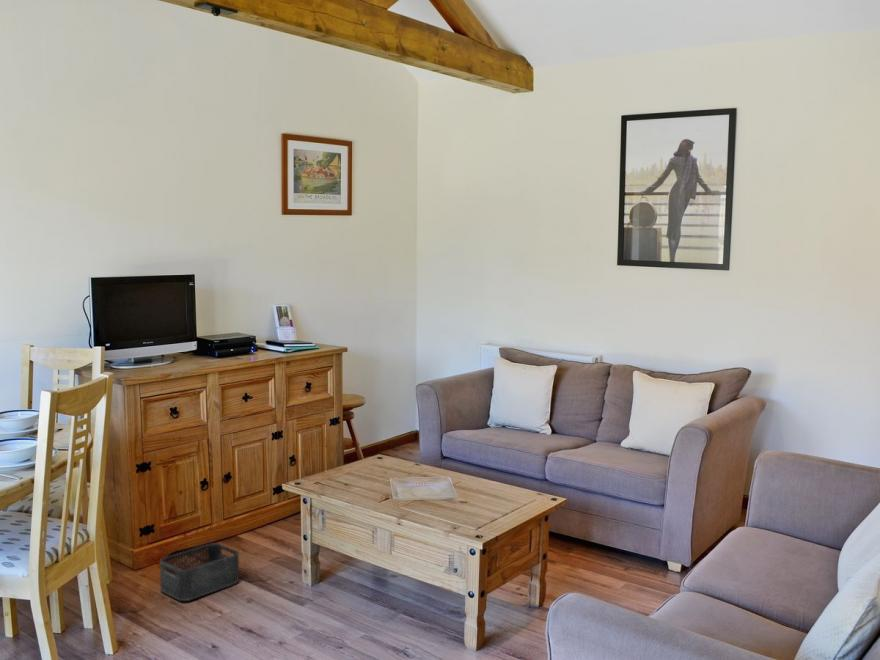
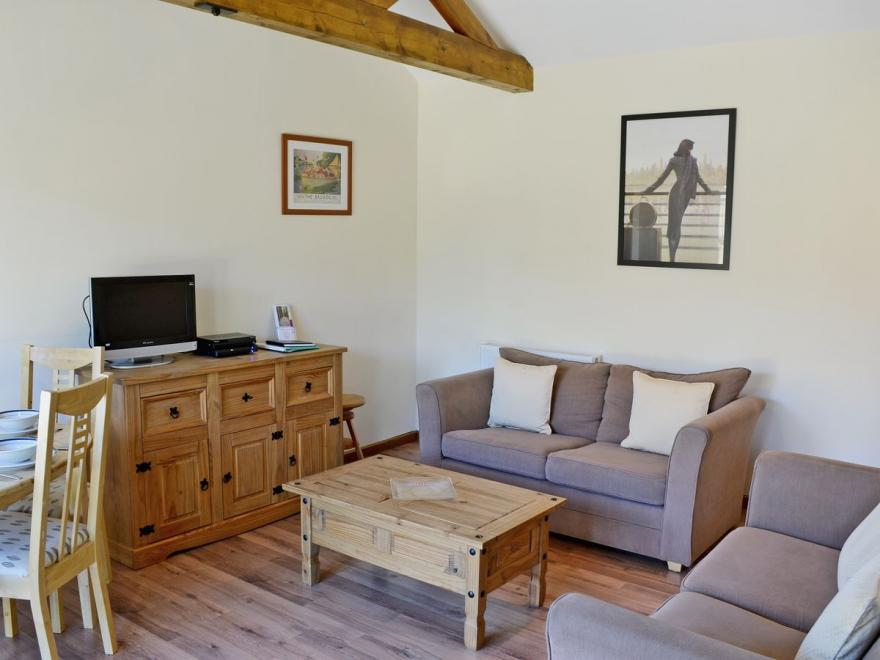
- storage bin [159,542,240,602]
